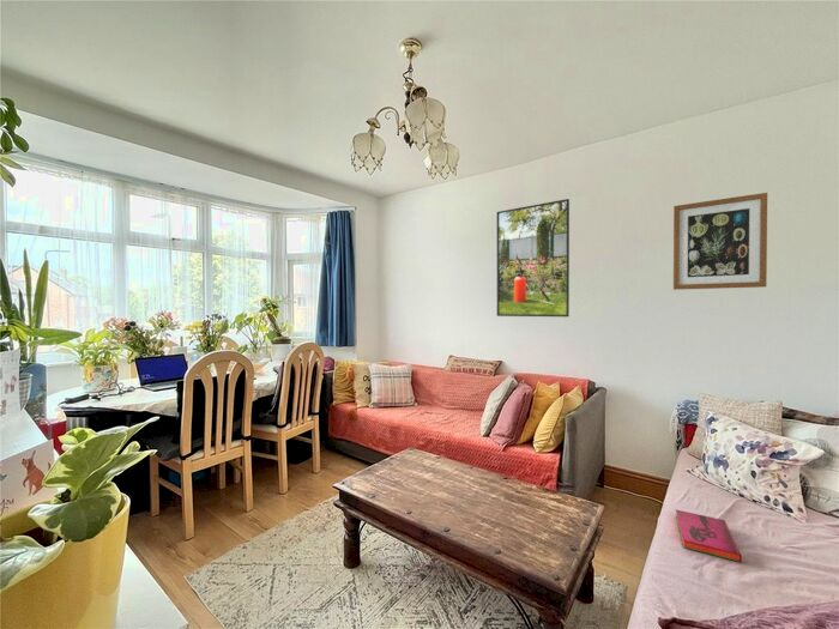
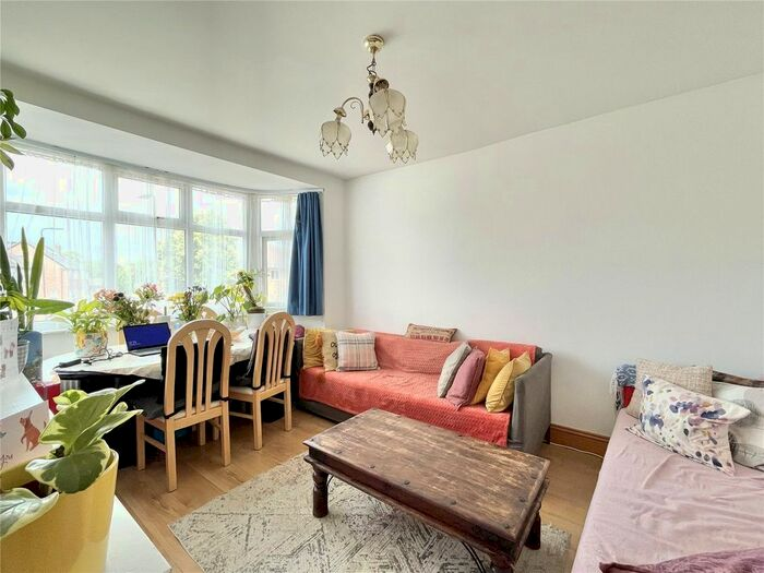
- hardback book [675,509,743,563]
- wall art [672,192,768,291]
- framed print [496,198,571,317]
